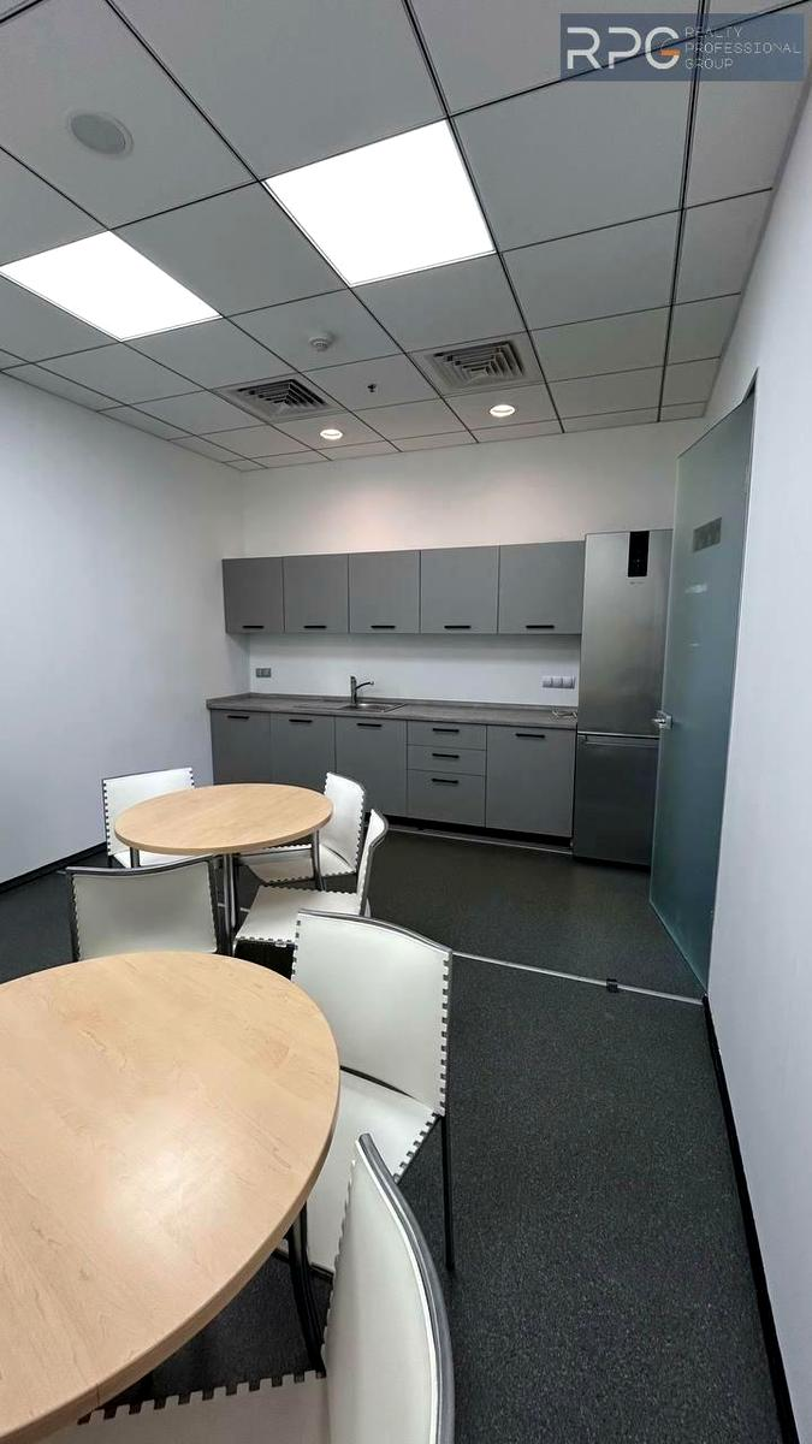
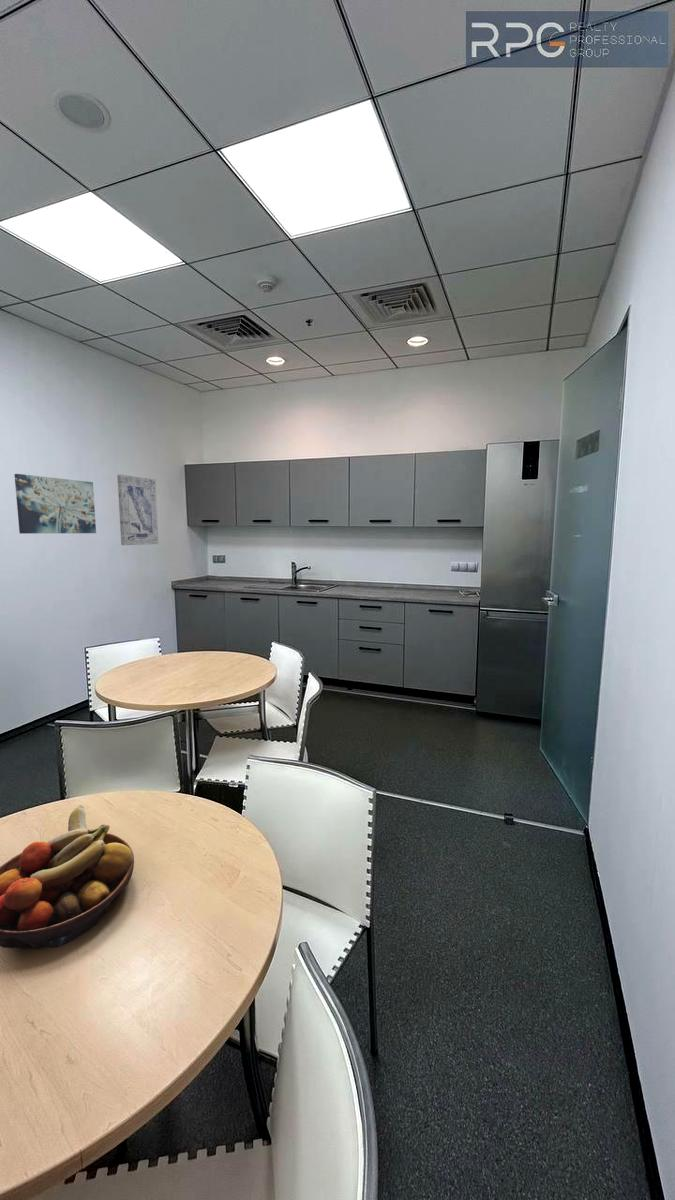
+ wall art [116,474,159,546]
+ wall art [13,473,97,535]
+ fruit bowl [0,804,135,950]
